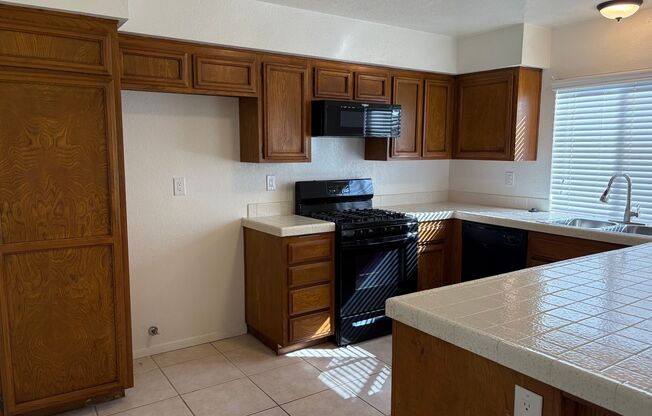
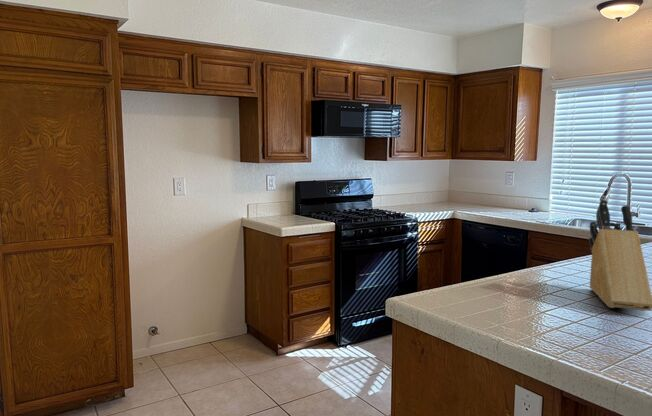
+ knife block [588,198,652,312]
